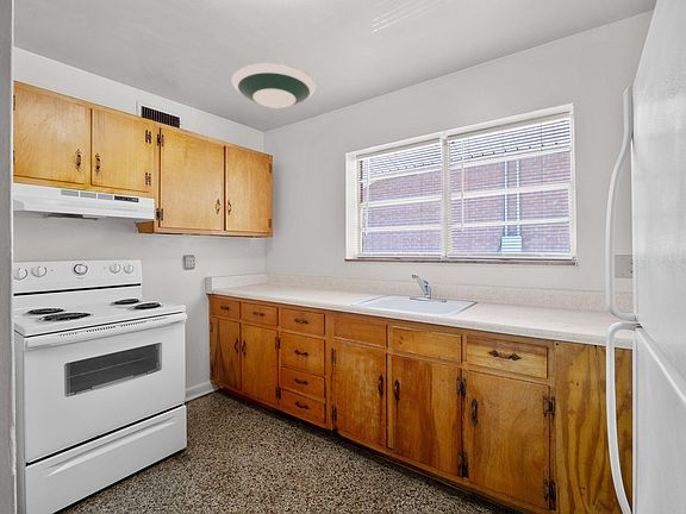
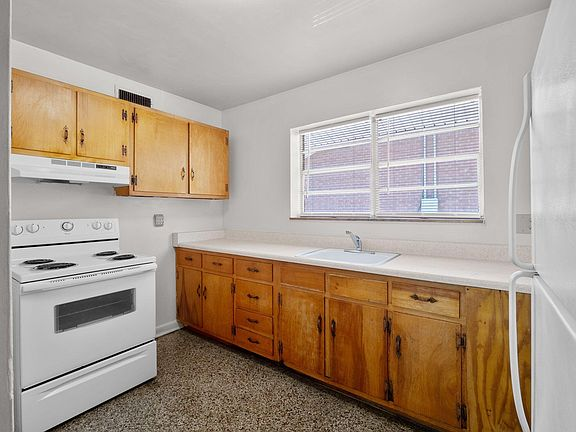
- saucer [230,62,317,109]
